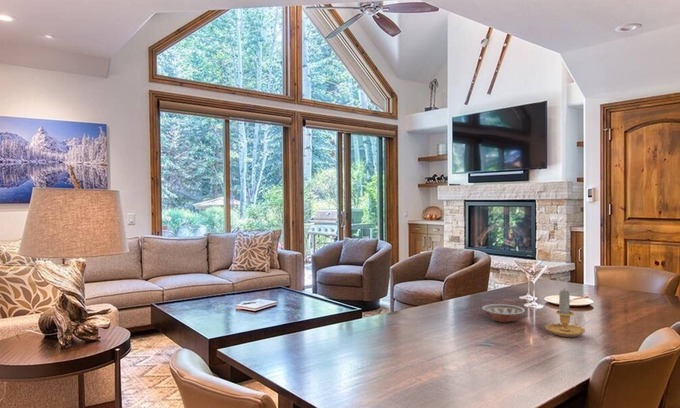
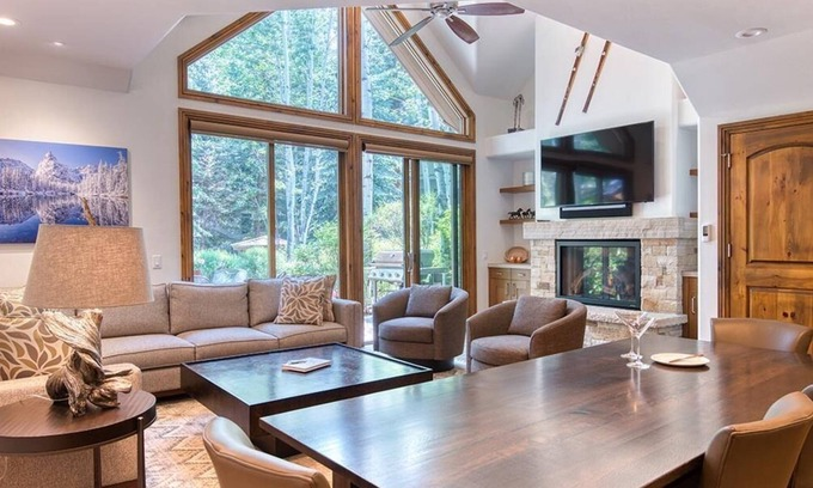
- bowl [481,303,526,323]
- candle [545,287,586,338]
